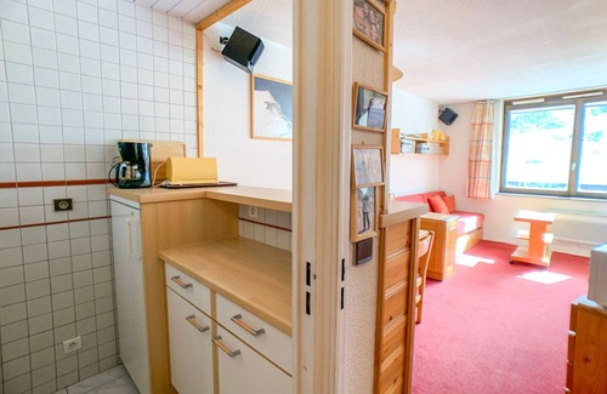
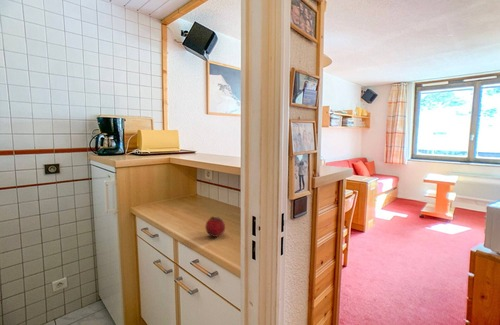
+ fruit [204,216,226,238]
